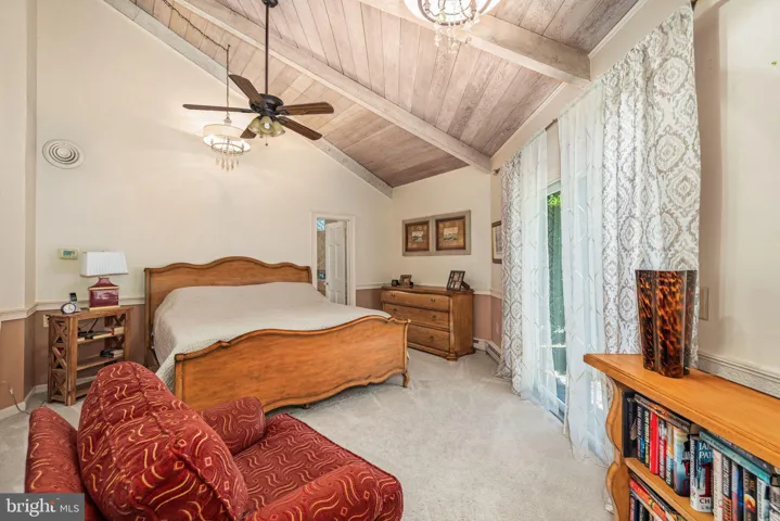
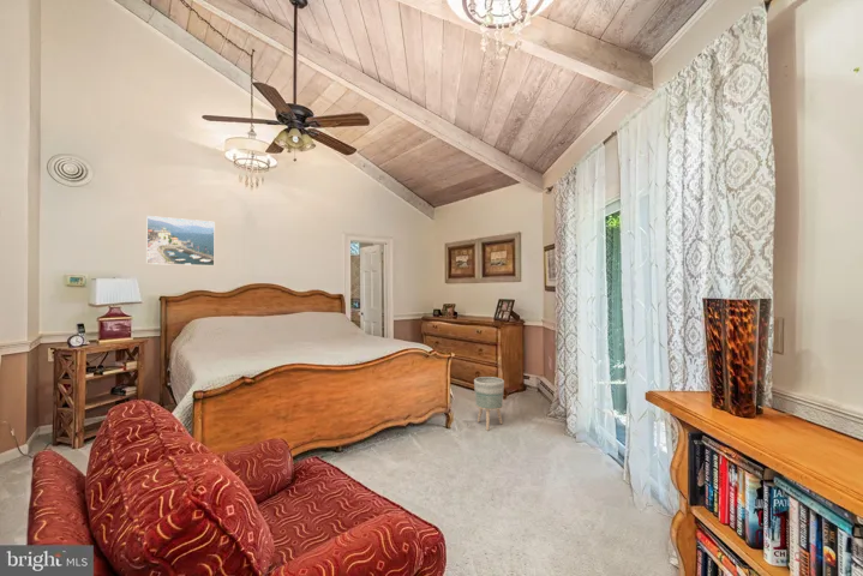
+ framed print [145,215,216,268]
+ planter [473,376,505,432]
